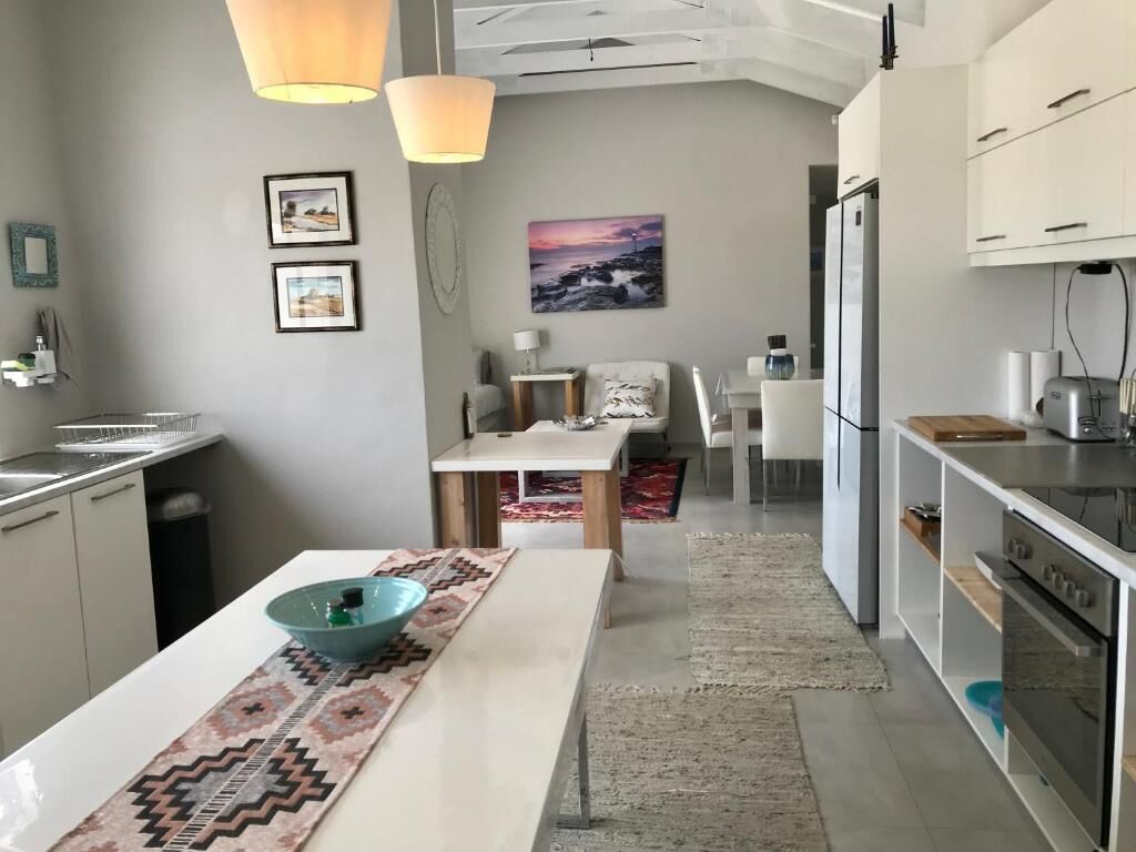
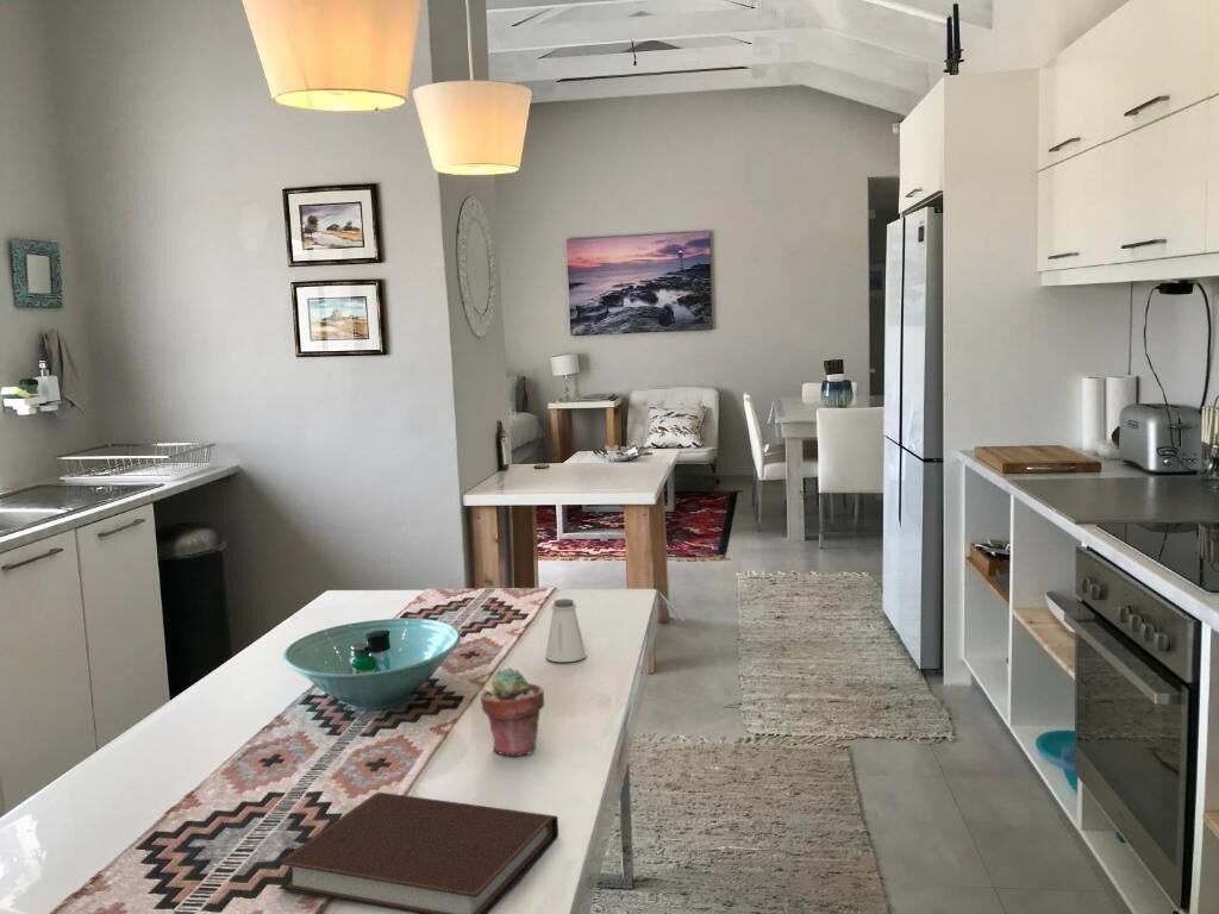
+ potted succulent [480,666,545,757]
+ notebook [275,791,560,914]
+ saltshaker [545,597,587,663]
